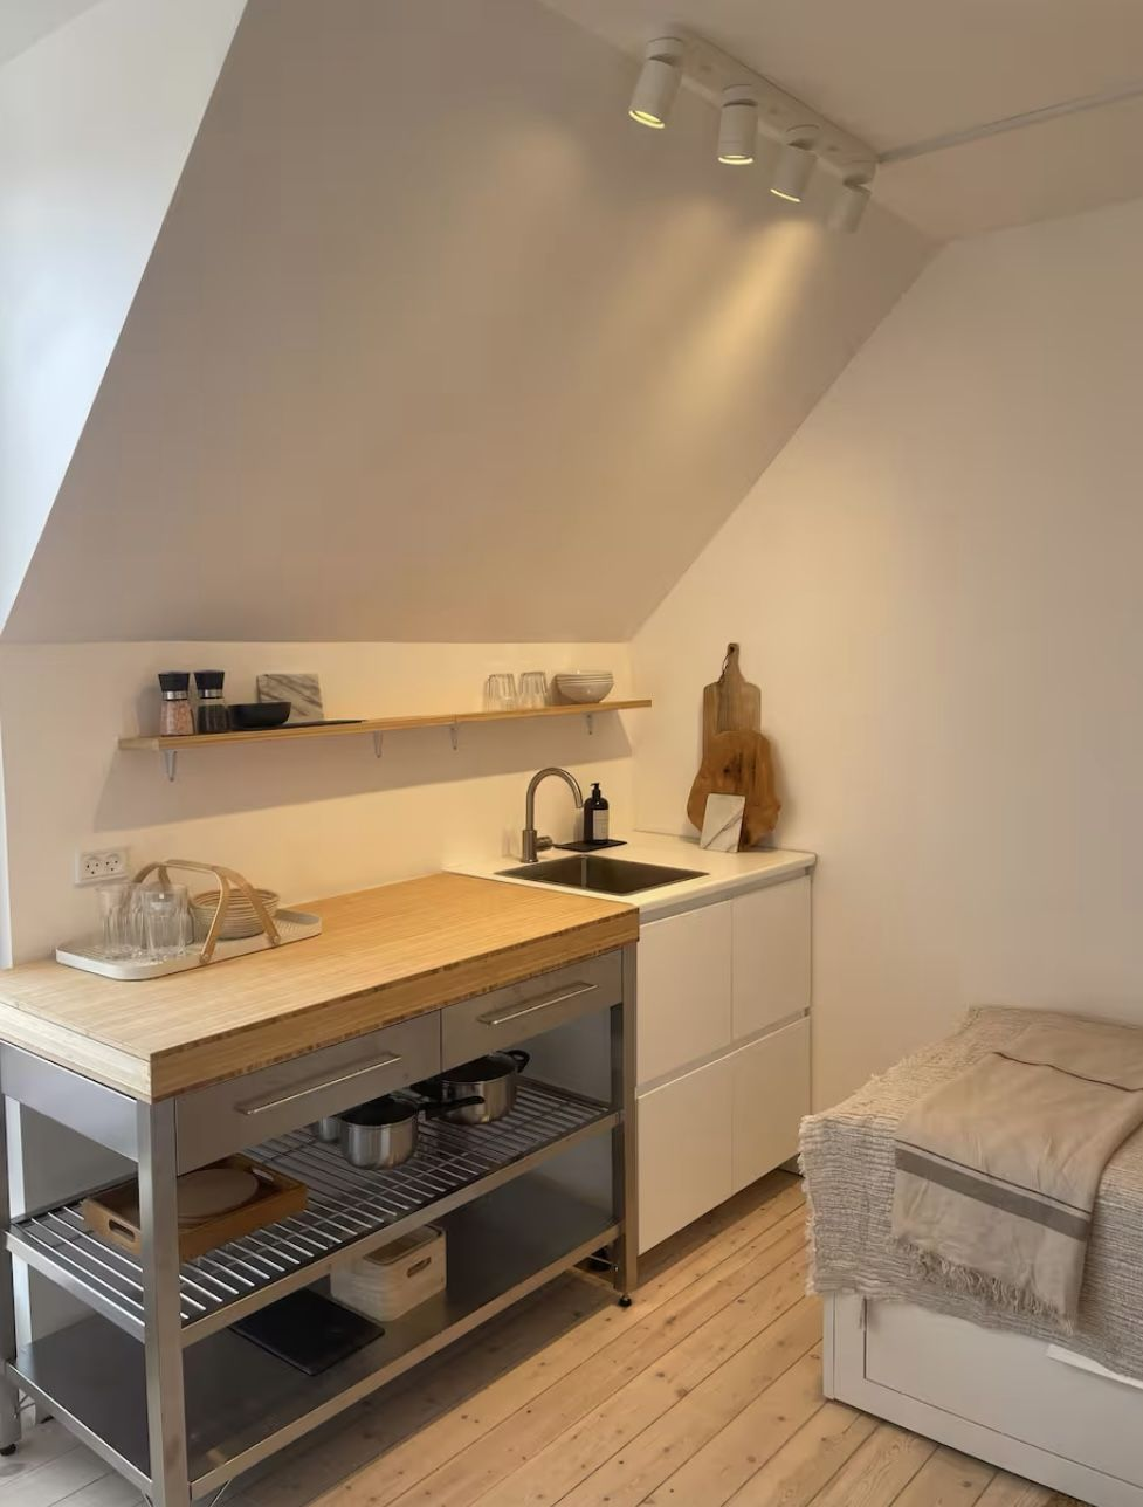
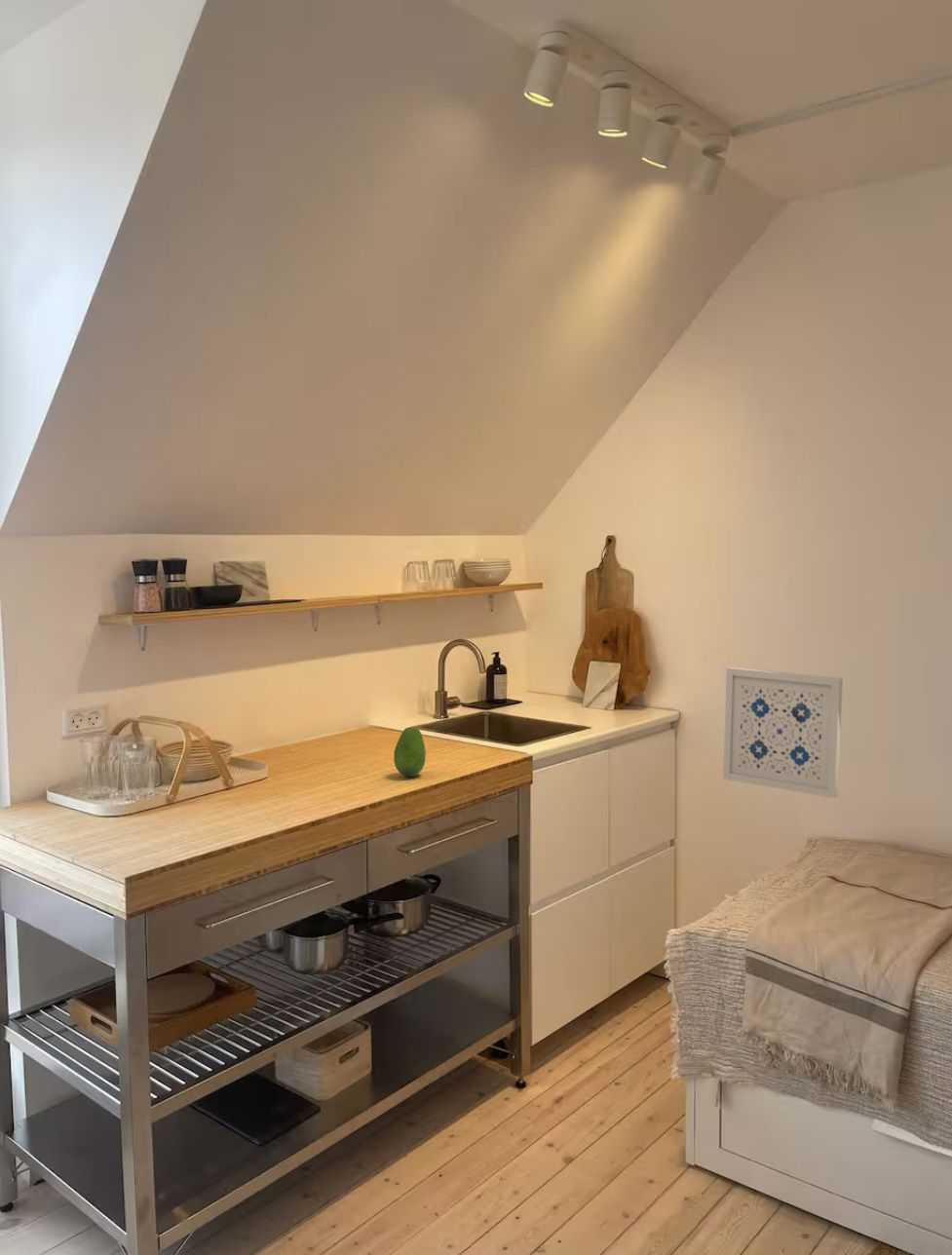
+ fruit [393,726,427,778]
+ wall art [722,666,844,799]
